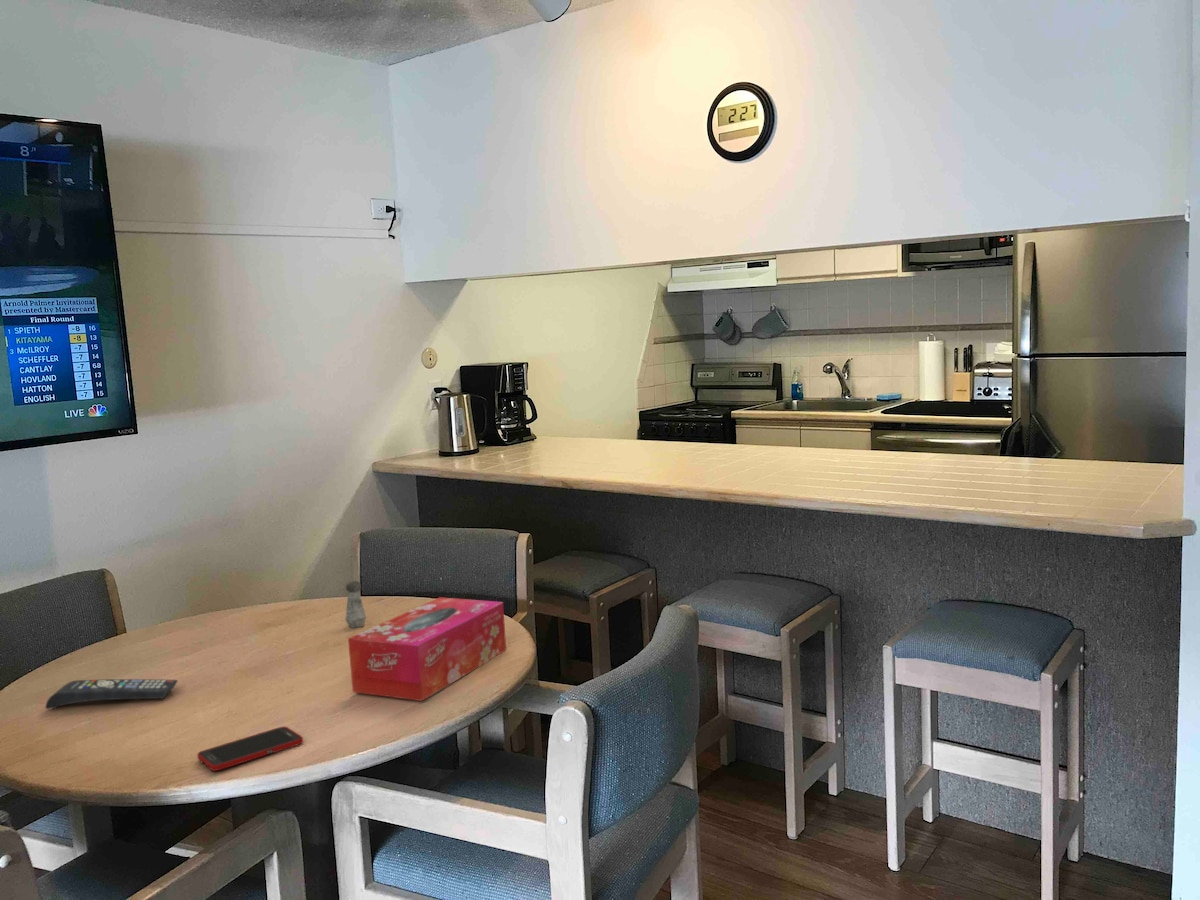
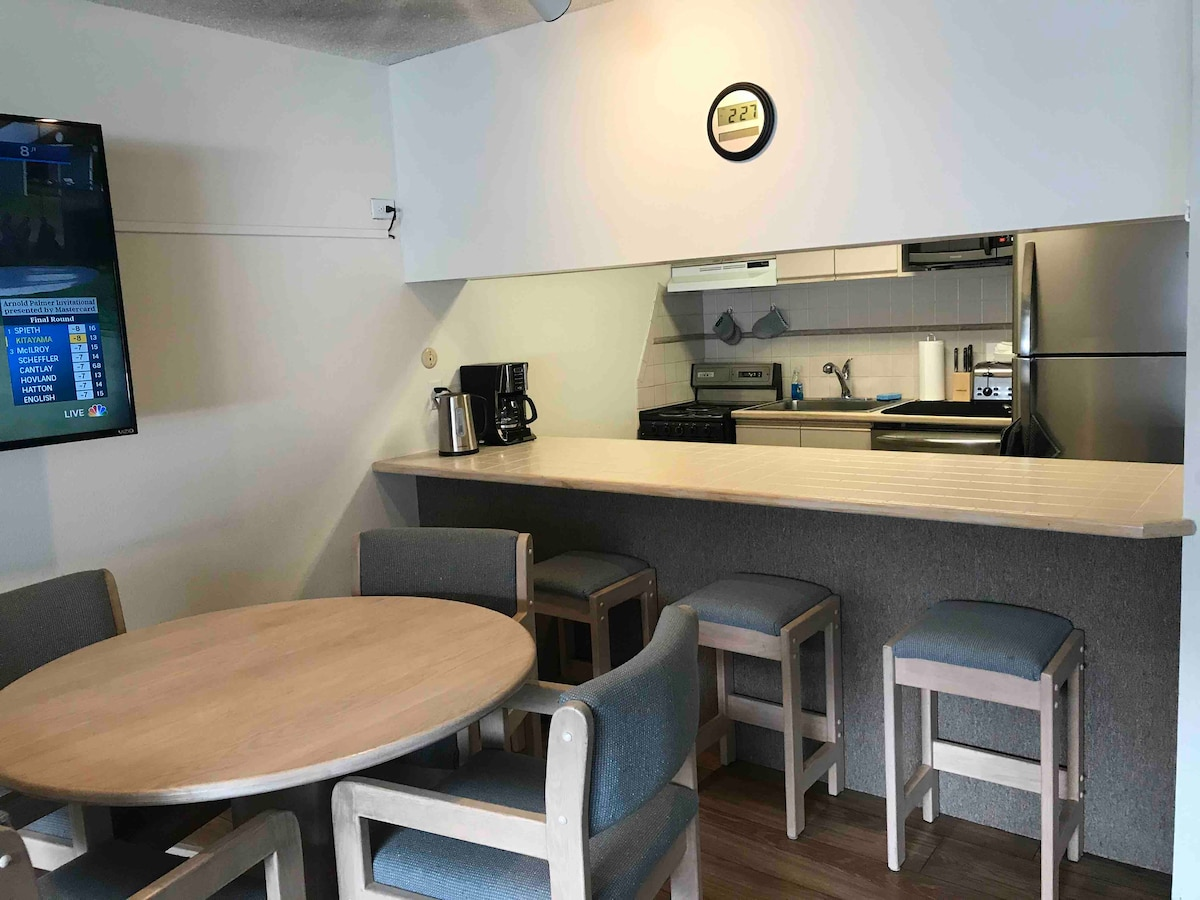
- tissue box [347,596,507,702]
- salt shaker [345,580,367,629]
- cell phone [196,726,304,772]
- remote control [45,678,179,710]
